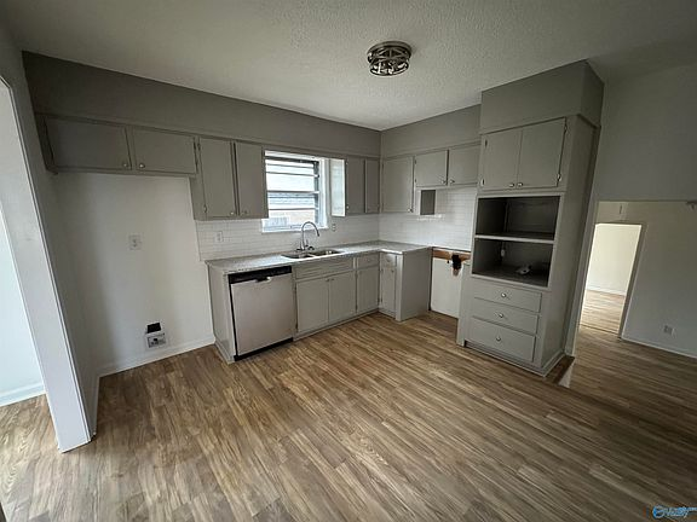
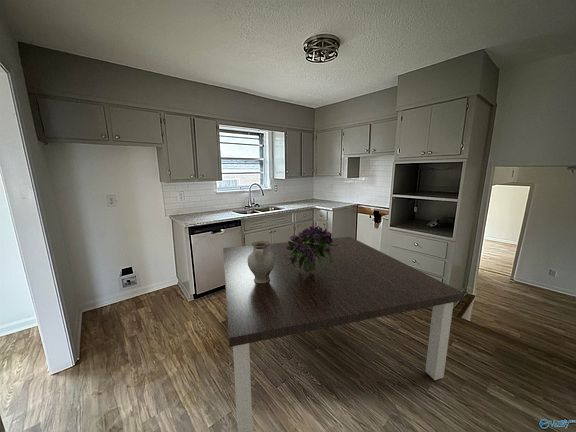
+ dining table [222,236,465,432]
+ ceramic jug [247,240,275,284]
+ bouquet [285,224,337,273]
